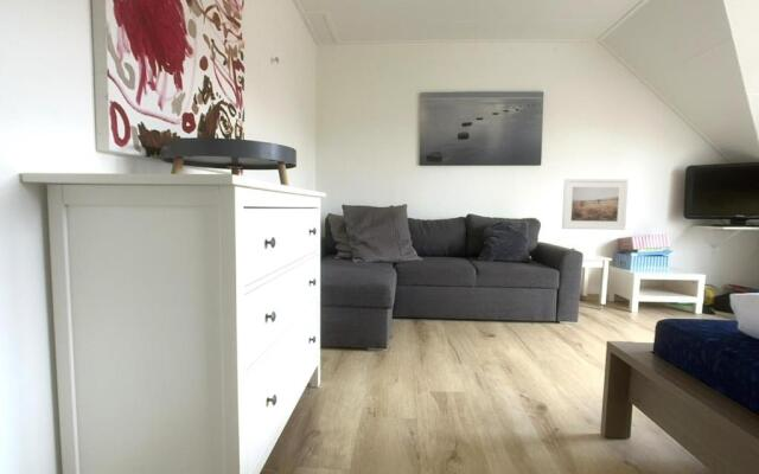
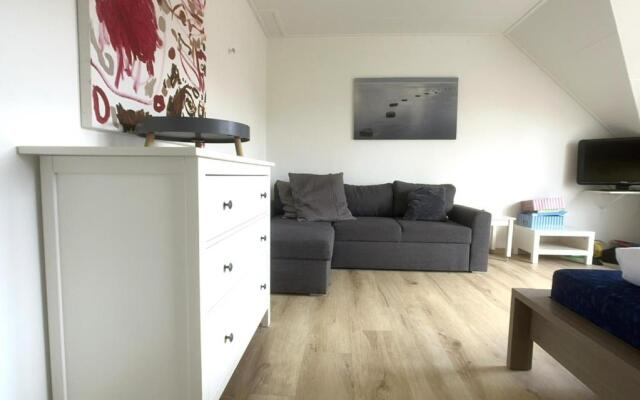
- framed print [561,178,630,231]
